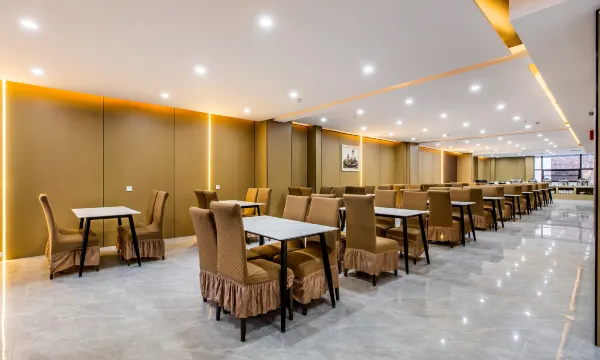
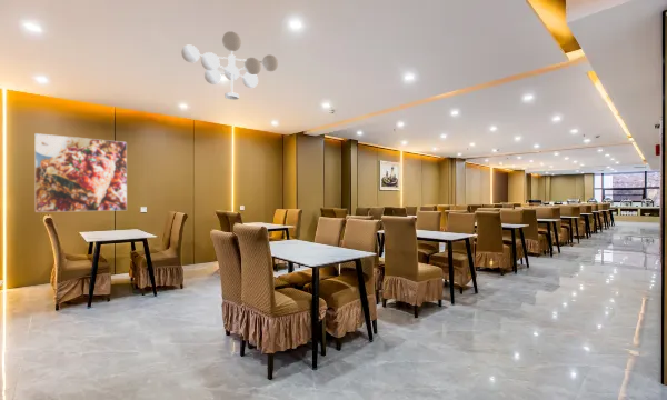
+ chandelier [180,31,279,101]
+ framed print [34,132,128,213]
